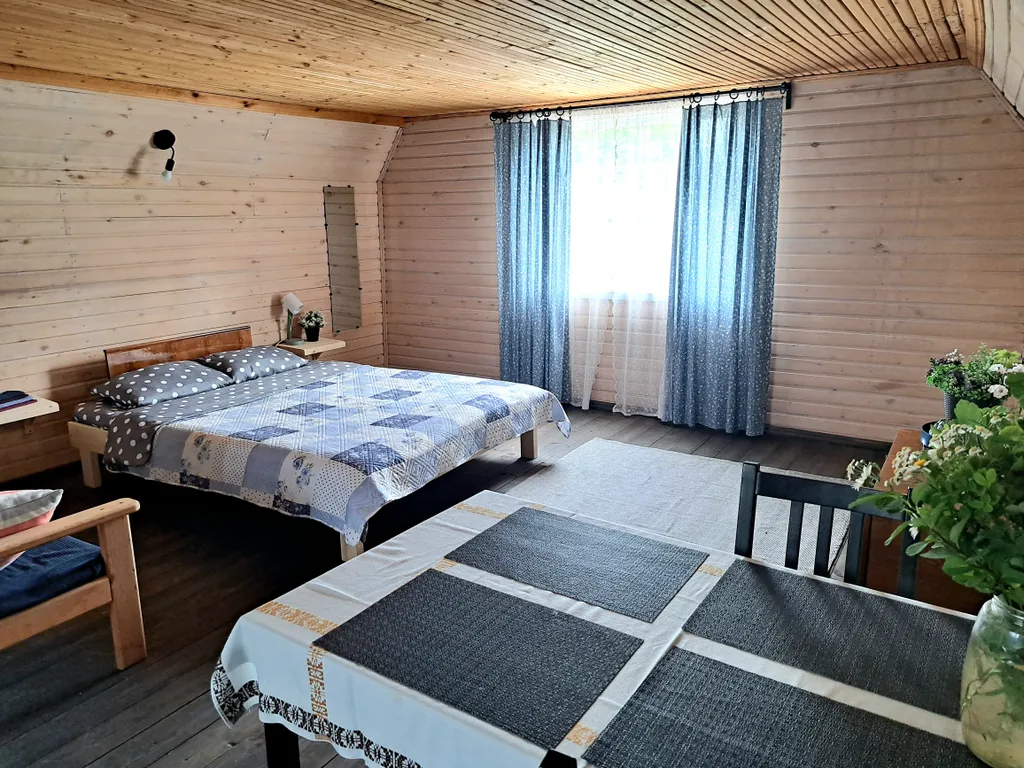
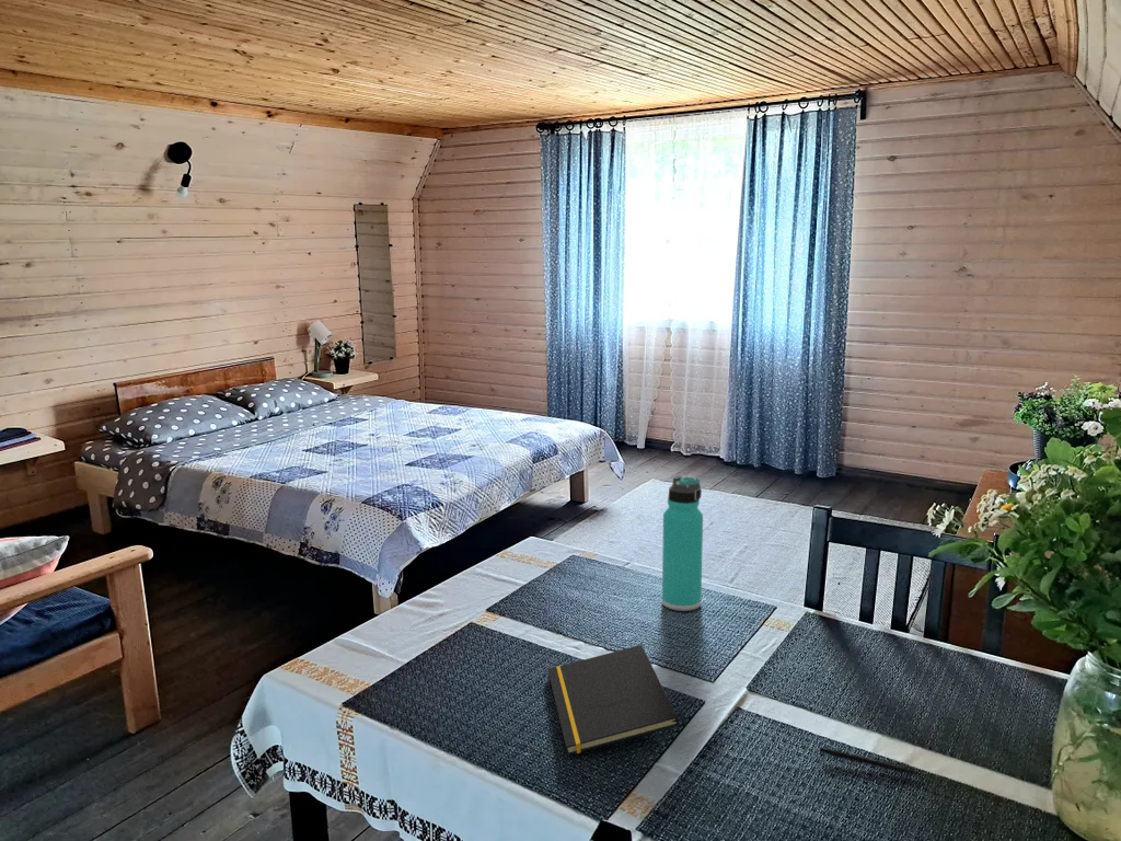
+ notepad [546,644,680,757]
+ pen [818,746,925,776]
+ thermos bottle [661,475,704,612]
